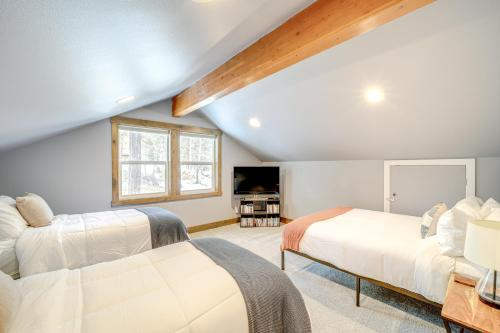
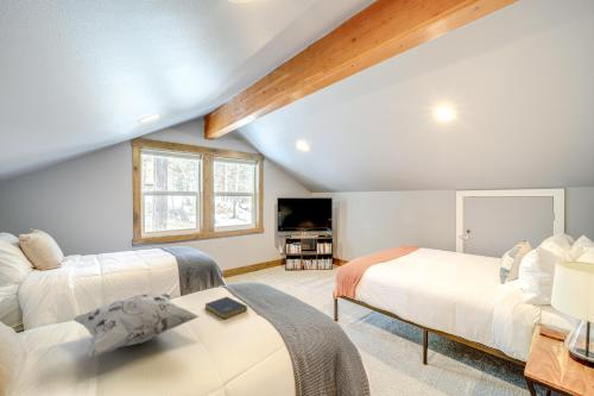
+ book [204,296,248,320]
+ decorative pillow [72,293,201,358]
